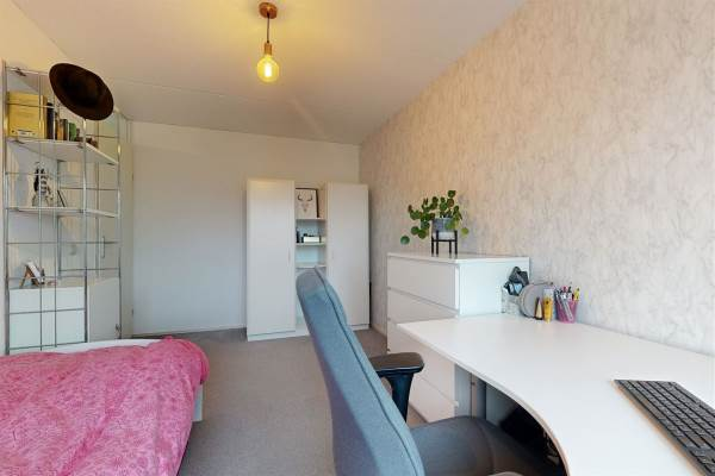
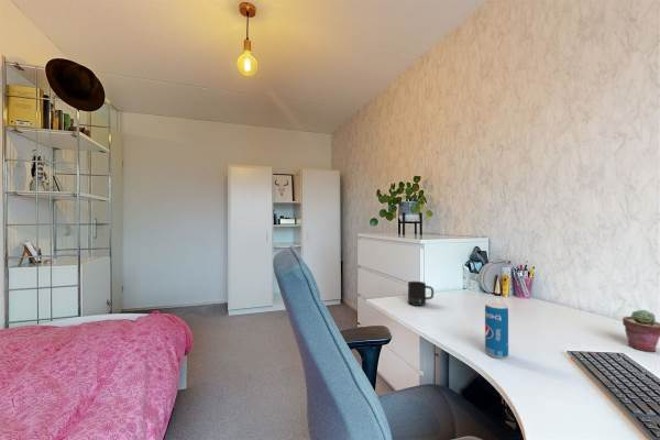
+ potted succulent [622,309,660,353]
+ mug [407,280,435,307]
+ beverage can [484,301,509,360]
